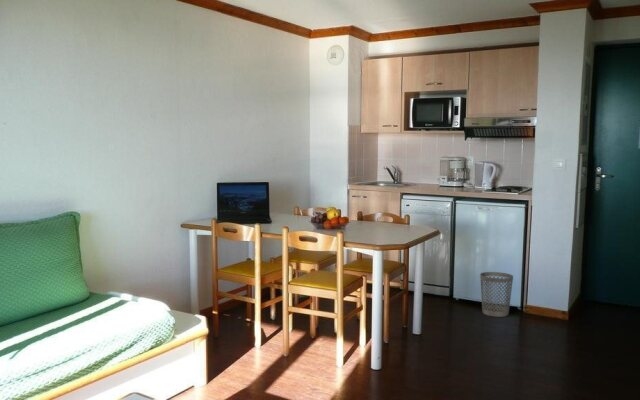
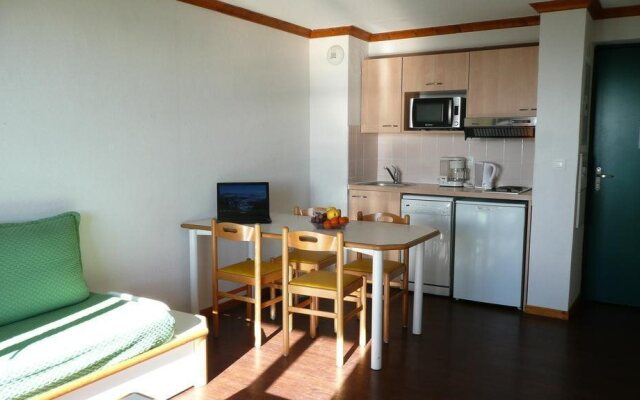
- wastebasket [479,271,514,318]
